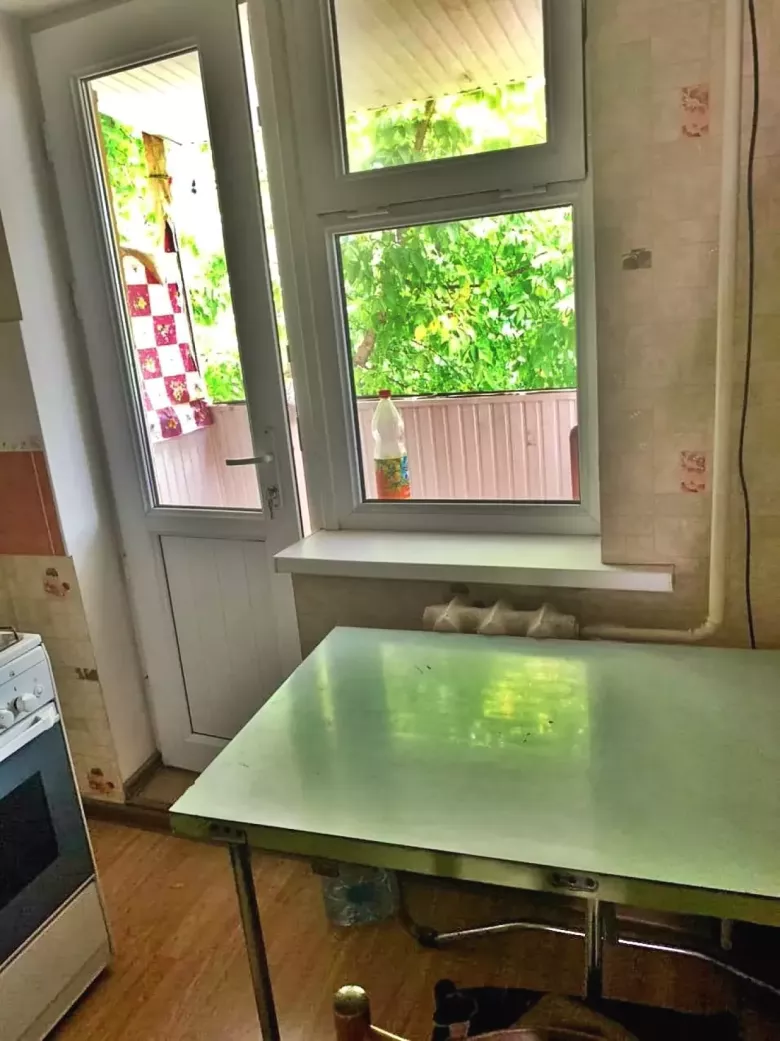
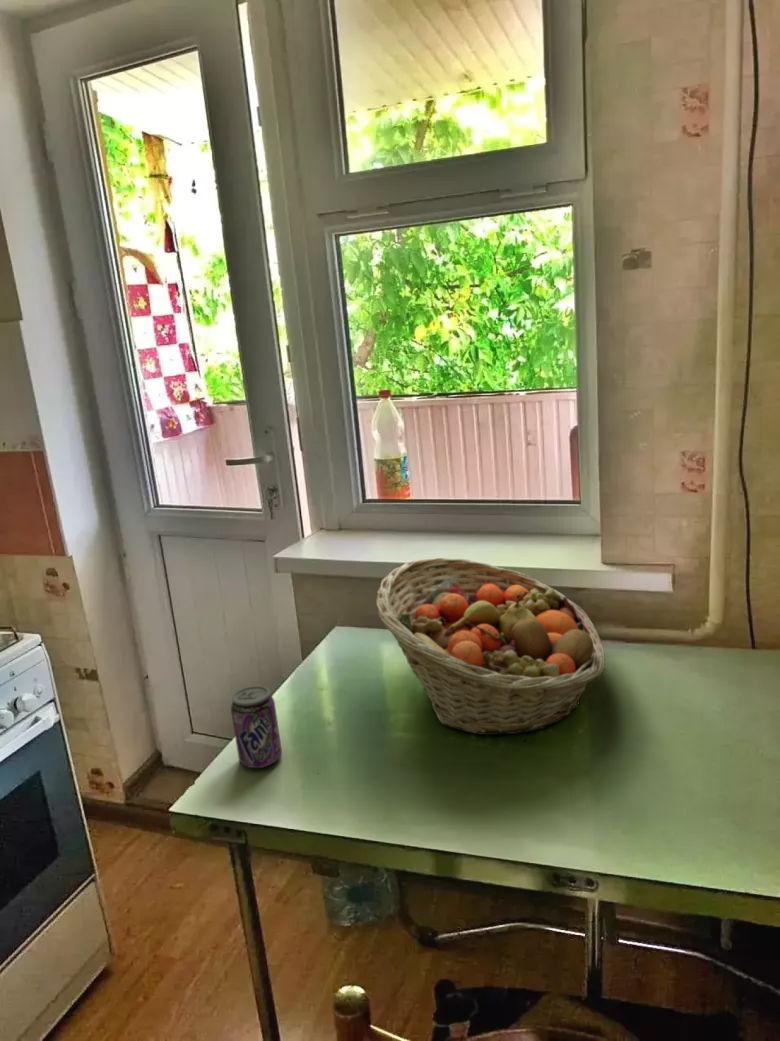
+ fruit basket [375,557,606,736]
+ beverage can [230,685,283,769]
